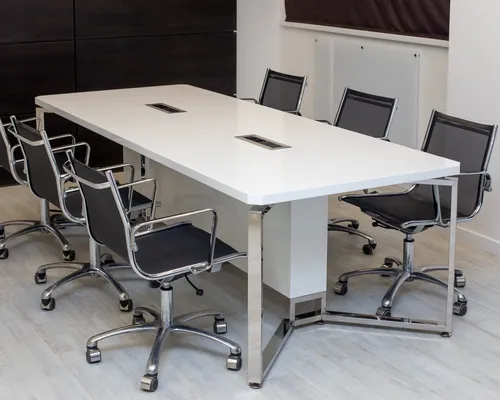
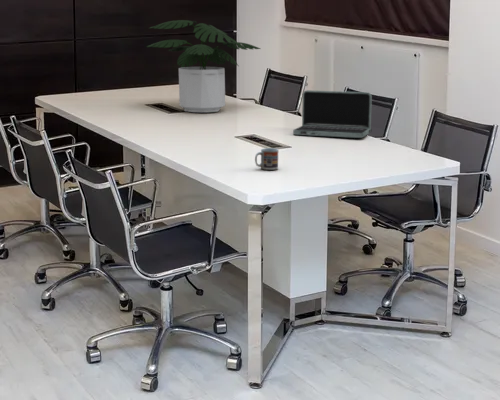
+ potted plant [145,19,262,113]
+ cup [254,147,280,171]
+ laptop [292,89,373,139]
